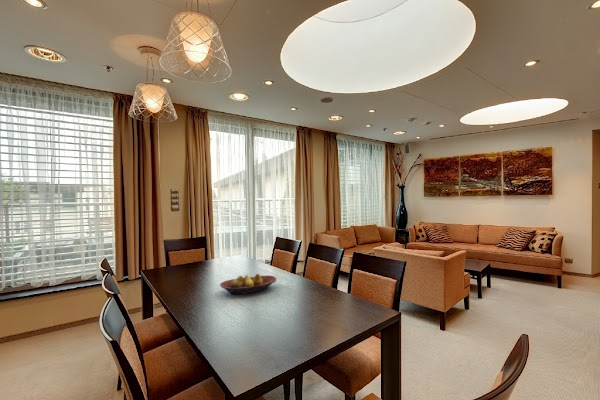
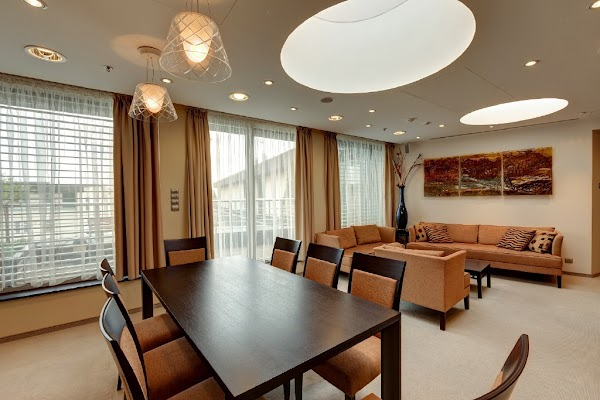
- fruit bowl [219,273,277,295]
